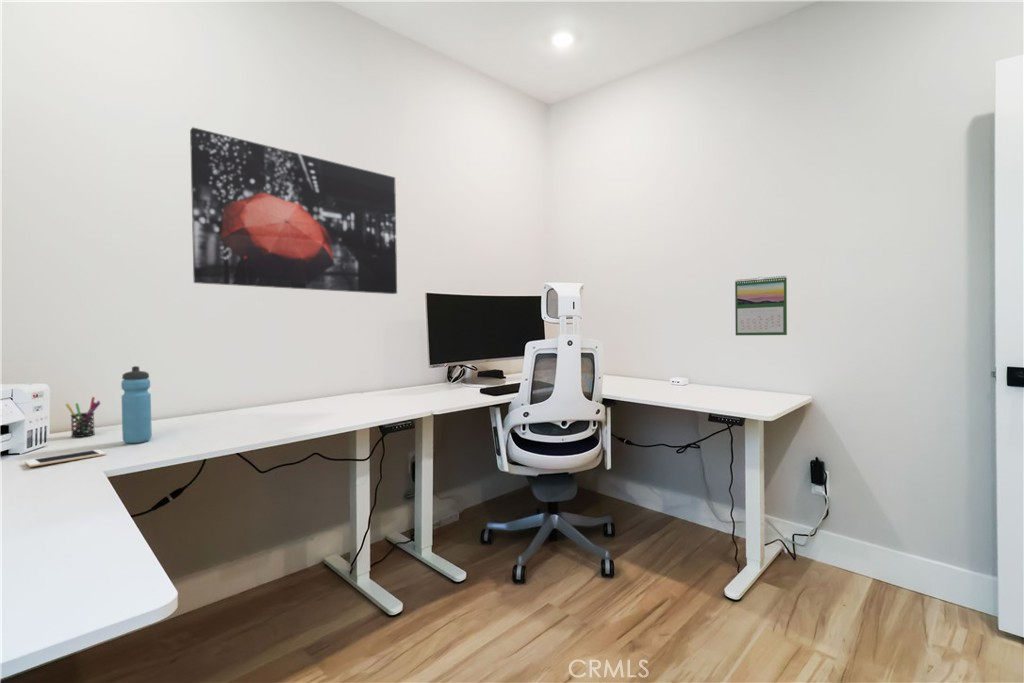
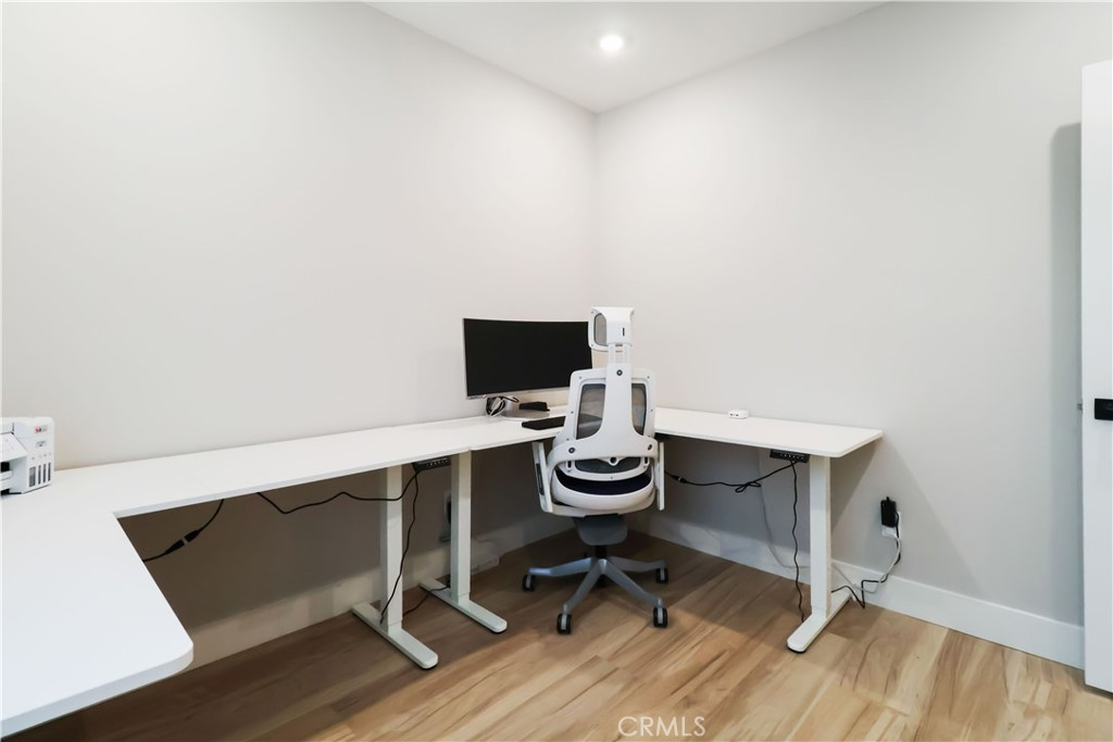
- wall art [189,126,398,295]
- cell phone [24,449,107,468]
- water bottle [120,365,153,444]
- pen holder [64,396,102,438]
- calendar [734,275,788,336]
